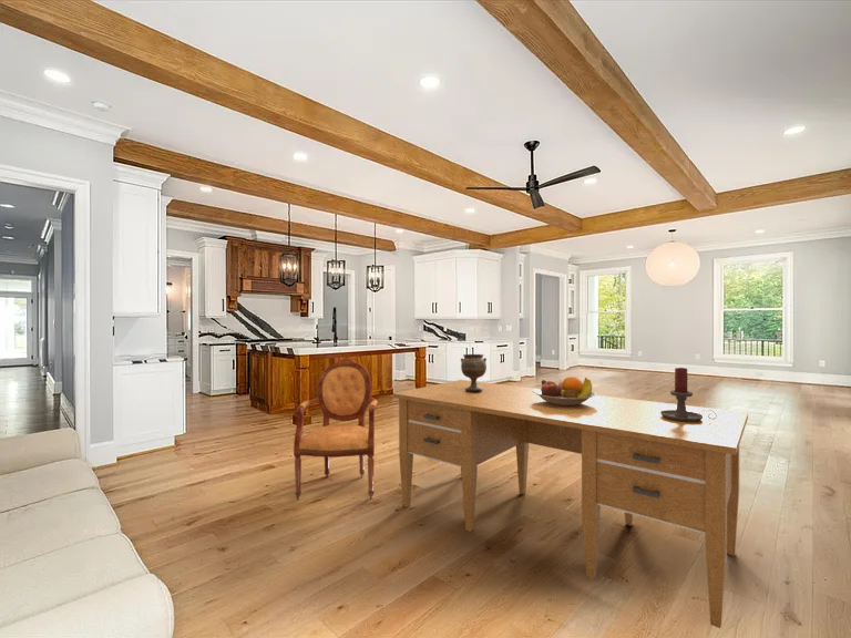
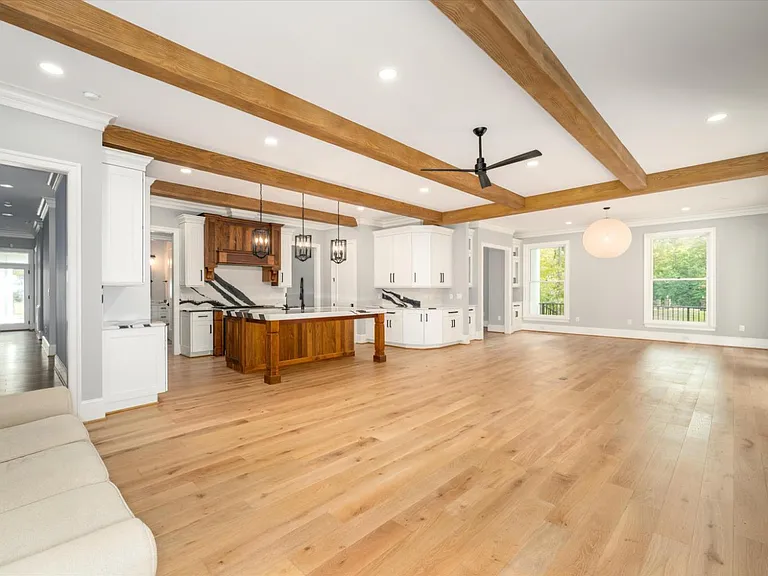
- armchair [293,357,379,501]
- goblet [460,353,488,391]
- candle holder [660,367,717,422]
- desk [392,379,749,629]
- fruit bowl [532,375,597,405]
